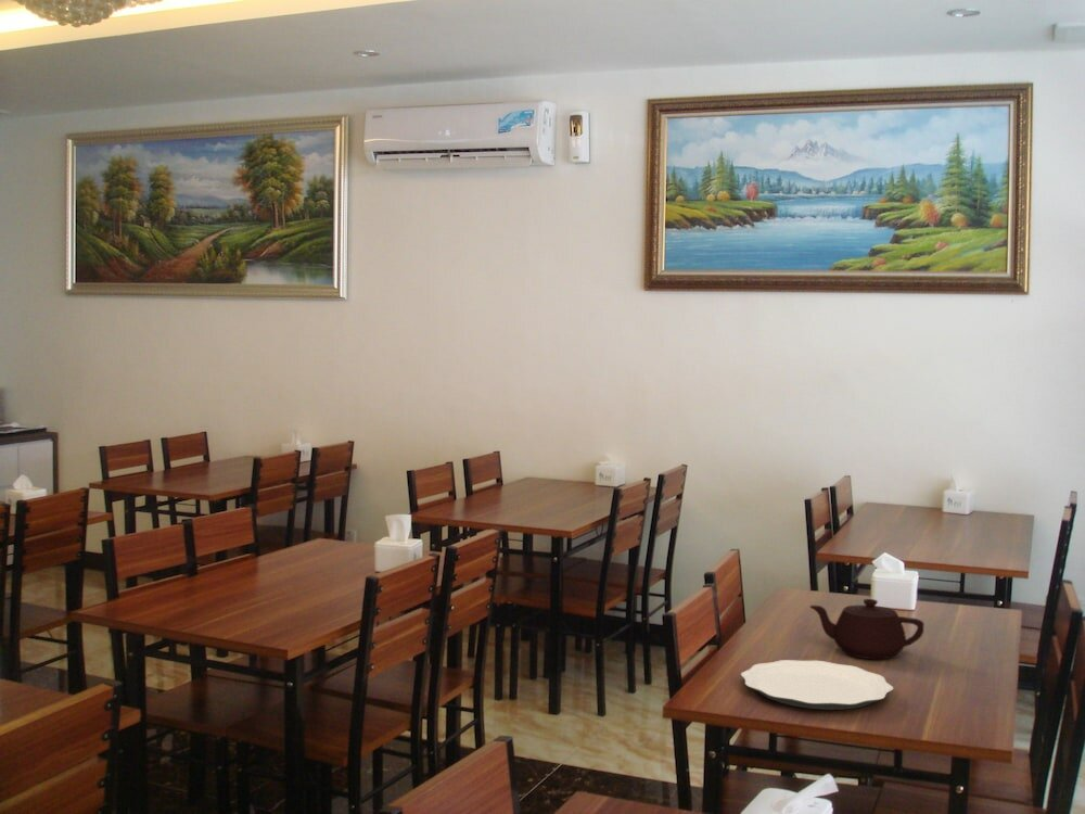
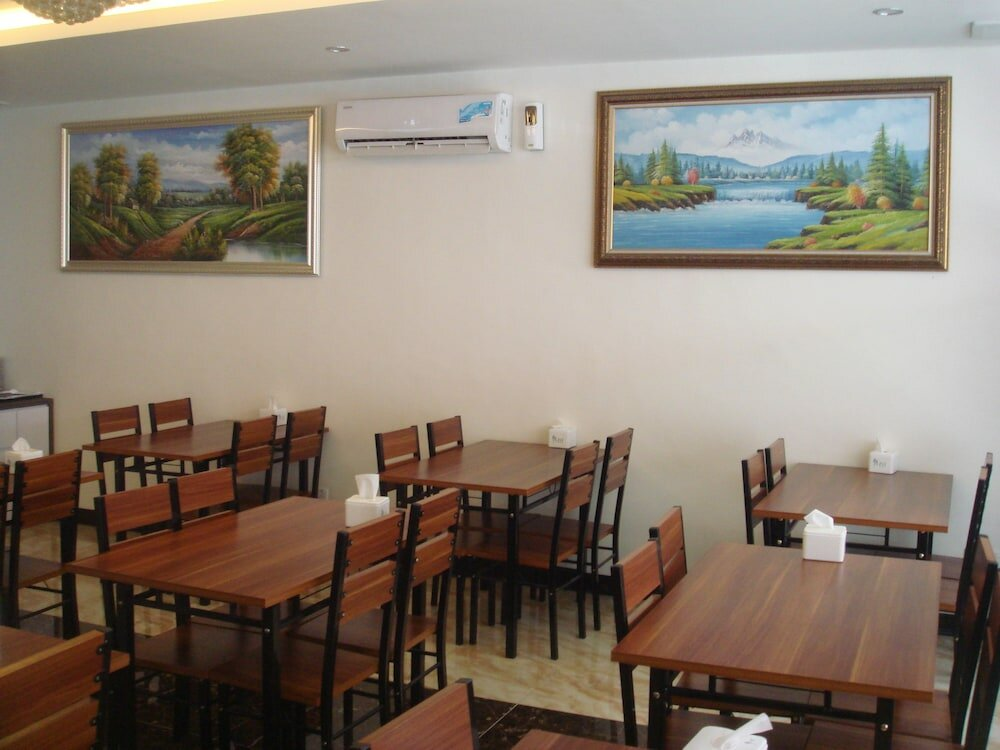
- plate [740,659,894,711]
- teapot [809,598,924,660]
